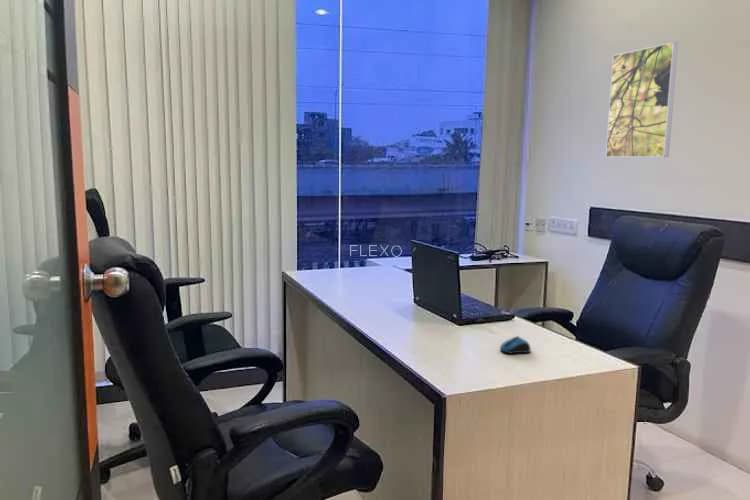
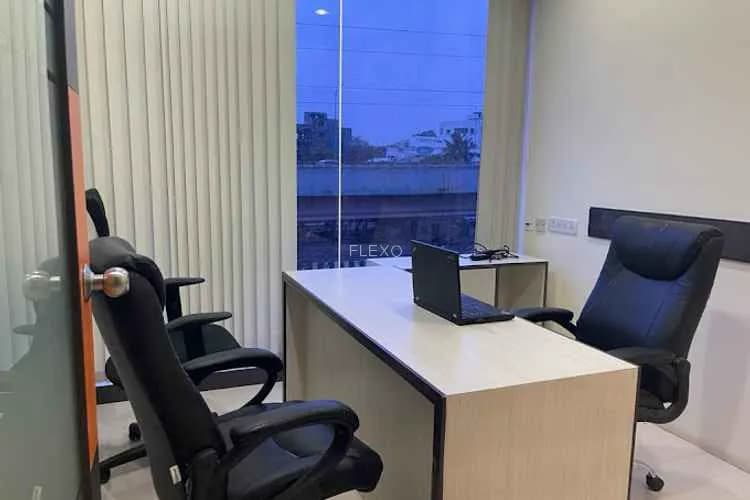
- computer mouse [499,335,532,355]
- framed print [605,41,679,158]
